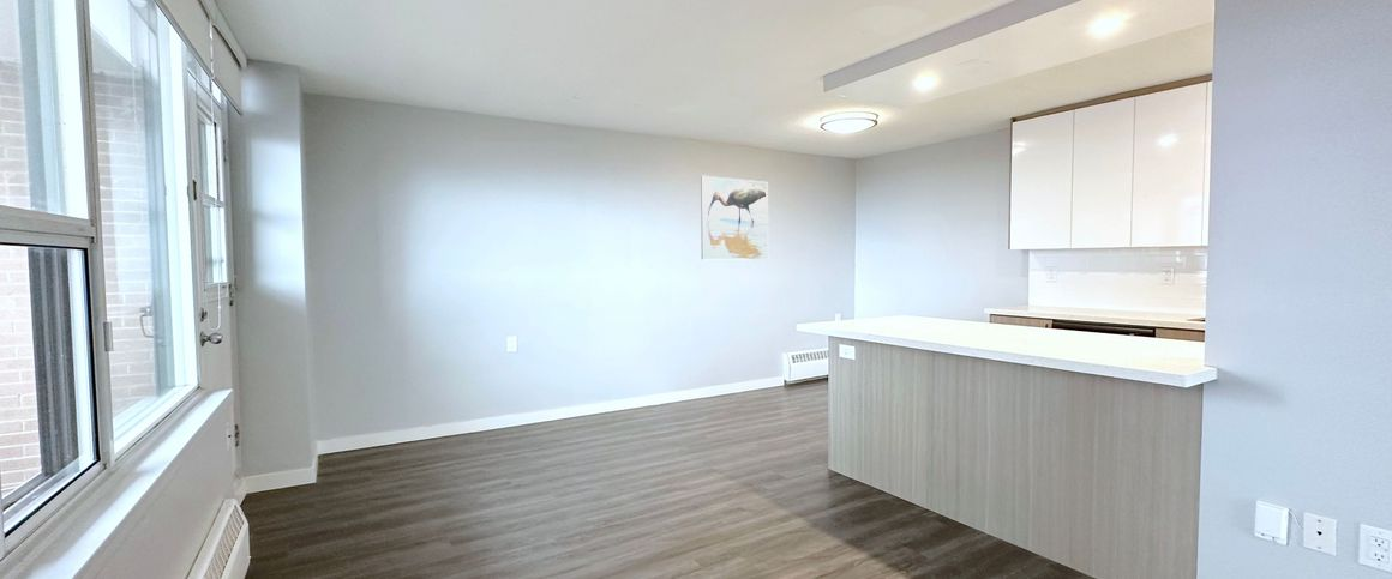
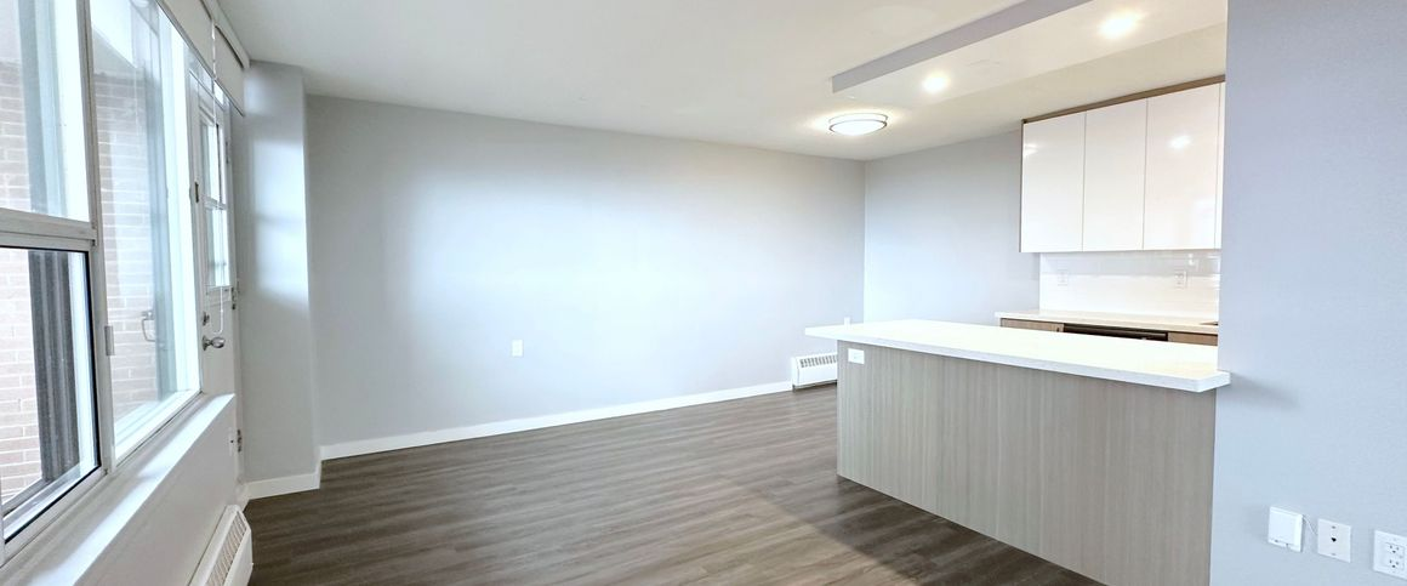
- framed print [700,175,769,261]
